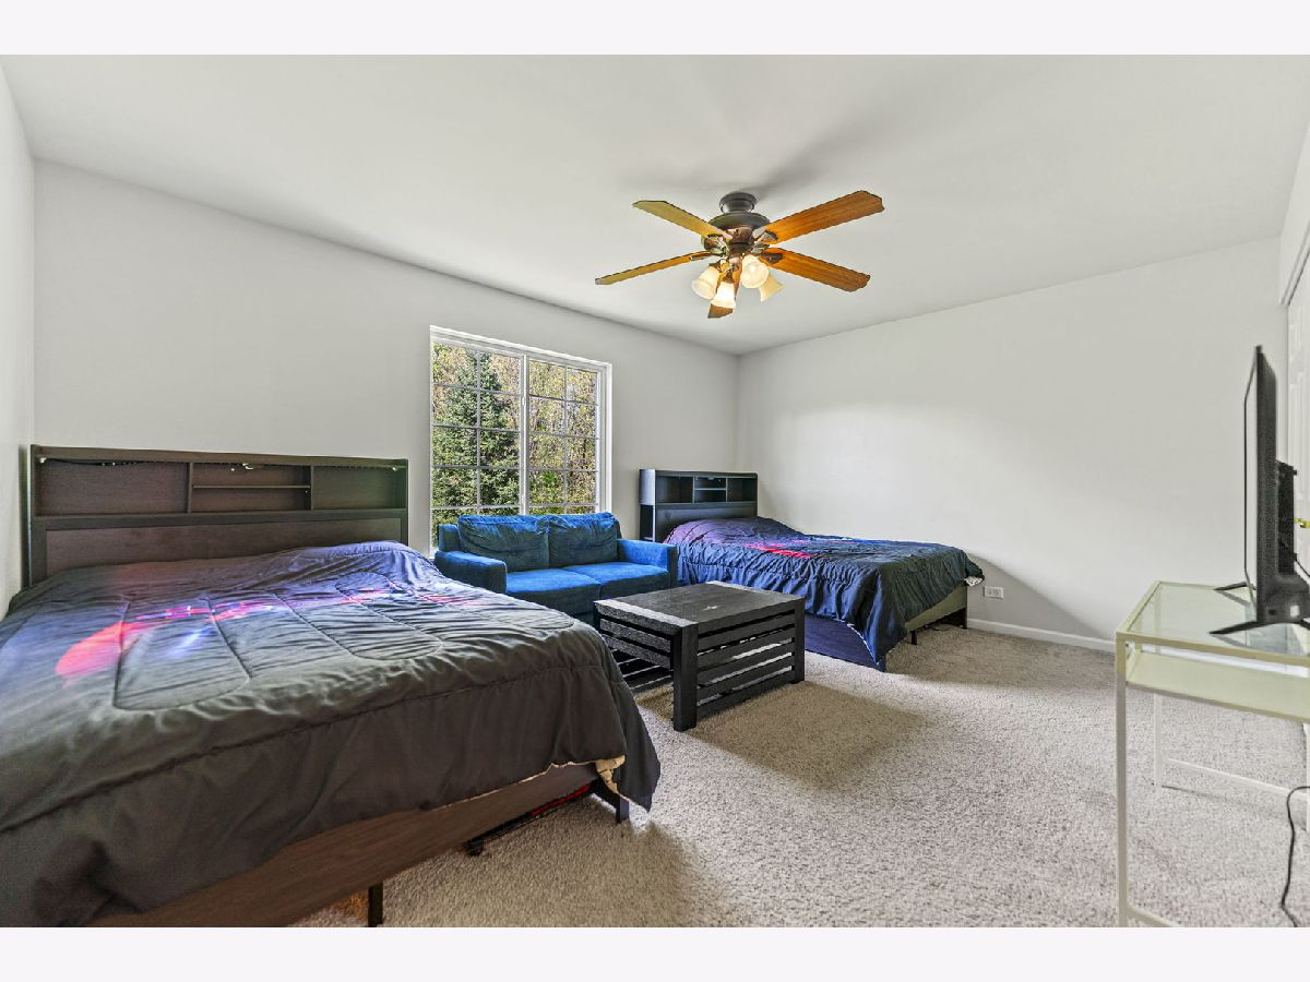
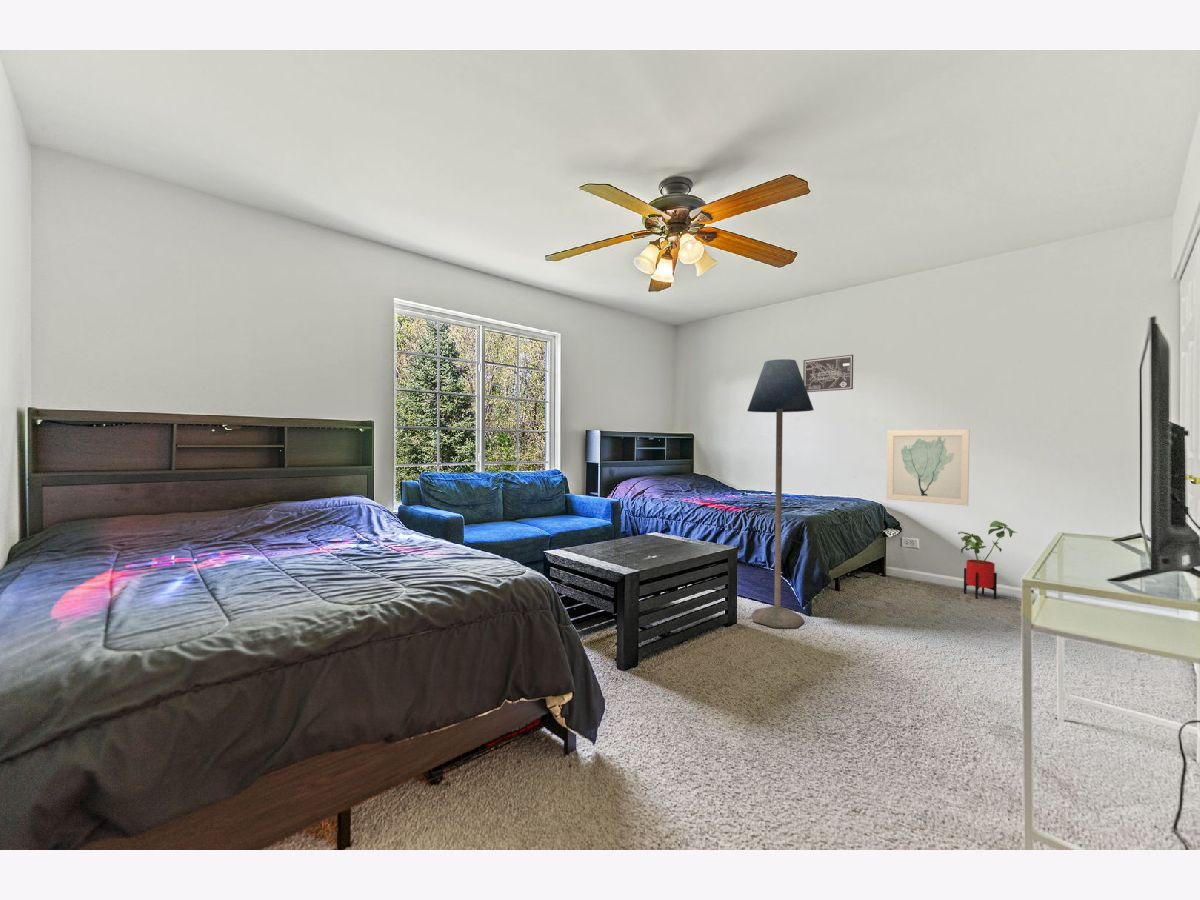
+ wall art [802,354,854,393]
+ wall art [885,429,970,507]
+ floor lamp [746,358,815,629]
+ house plant [957,520,1019,600]
